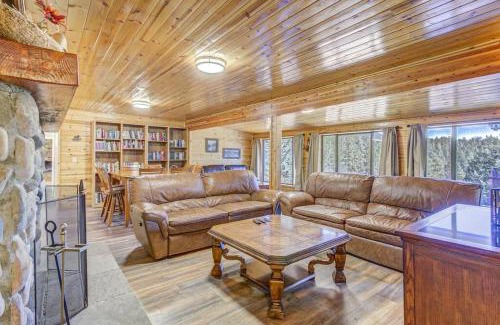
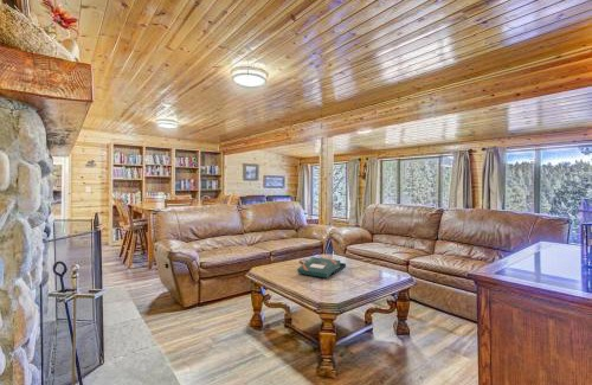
+ board game [296,256,347,278]
